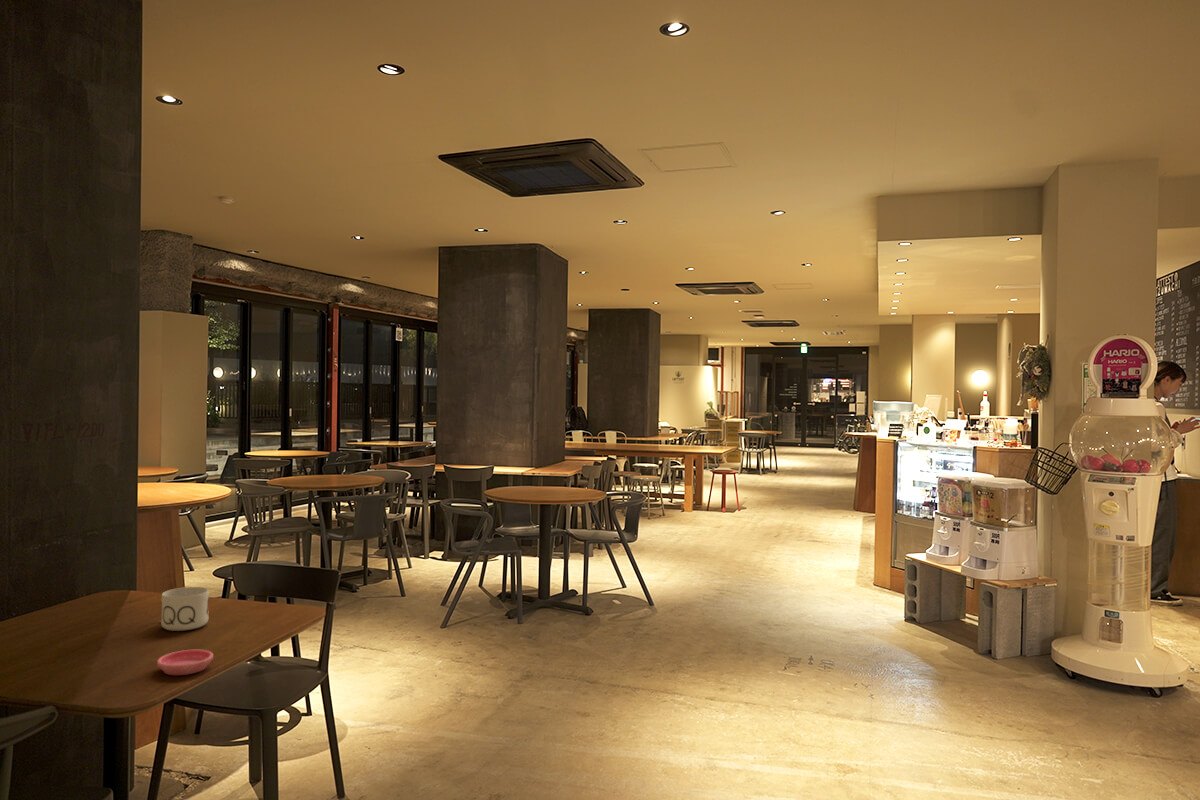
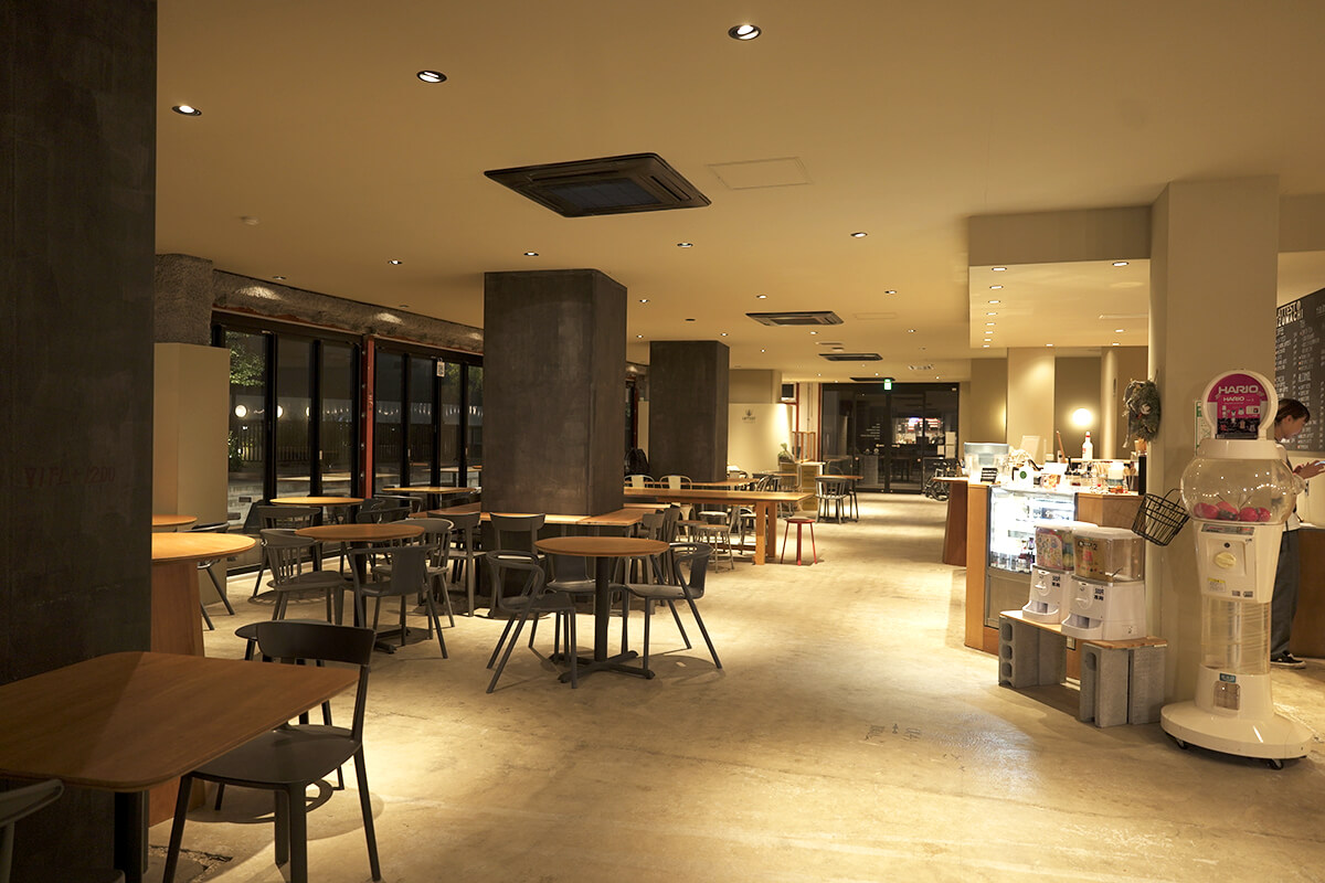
- saucer [156,649,214,676]
- mug [160,586,210,632]
